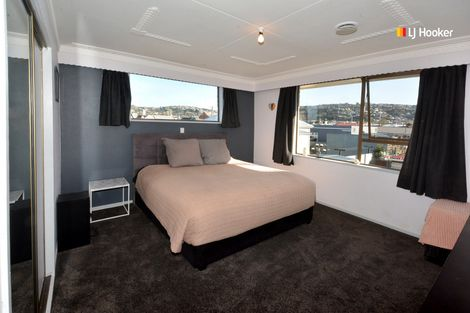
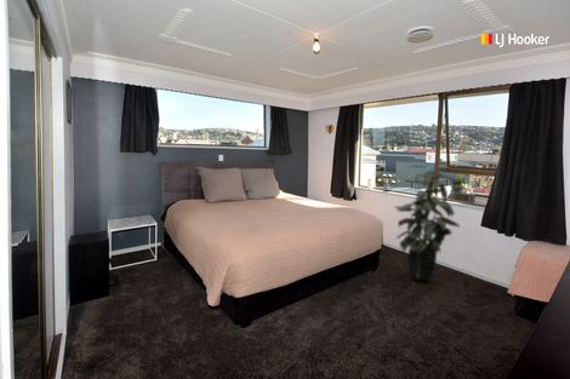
+ indoor plant [393,163,461,282]
